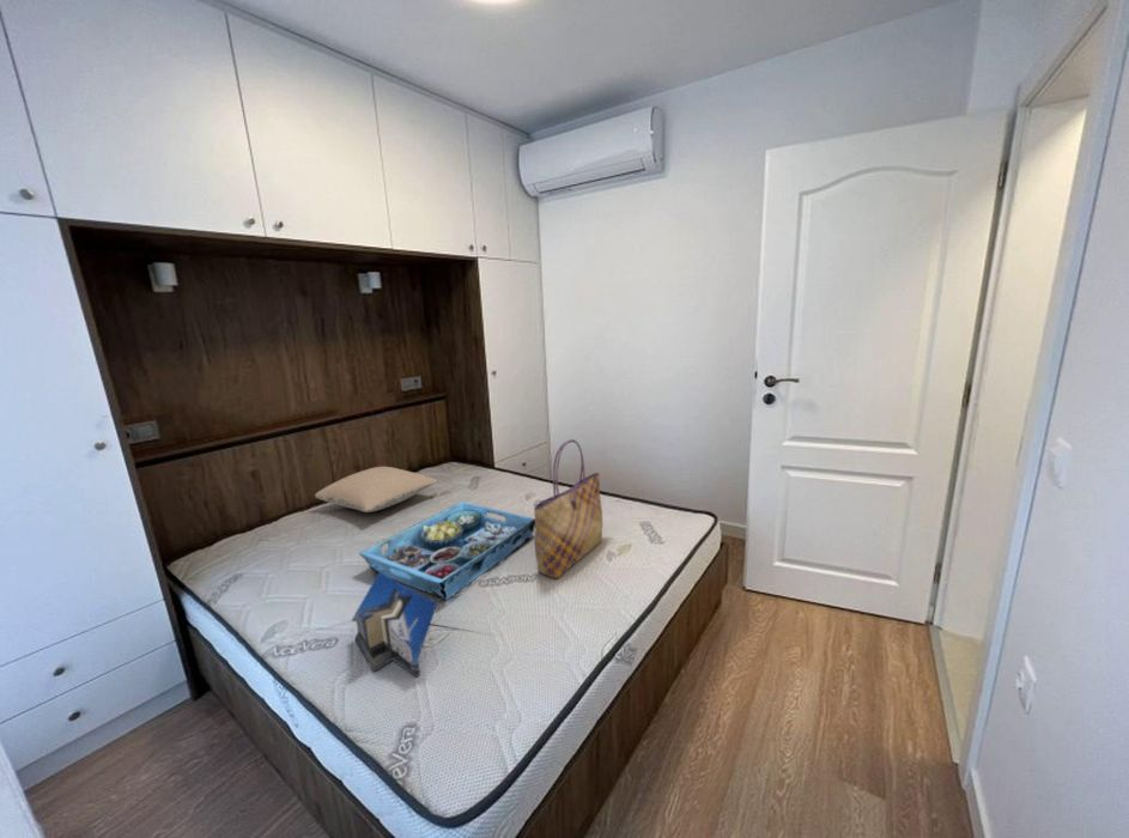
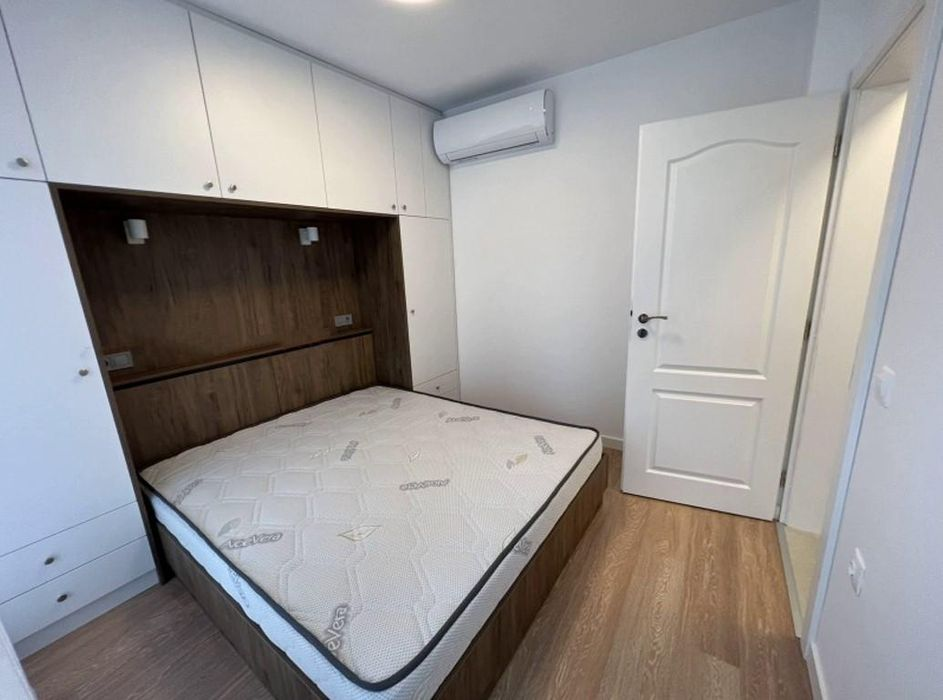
- tote bag [533,438,603,579]
- architectural model [350,572,438,679]
- pillow [314,466,439,514]
- serving tray [358,500,535,601]
